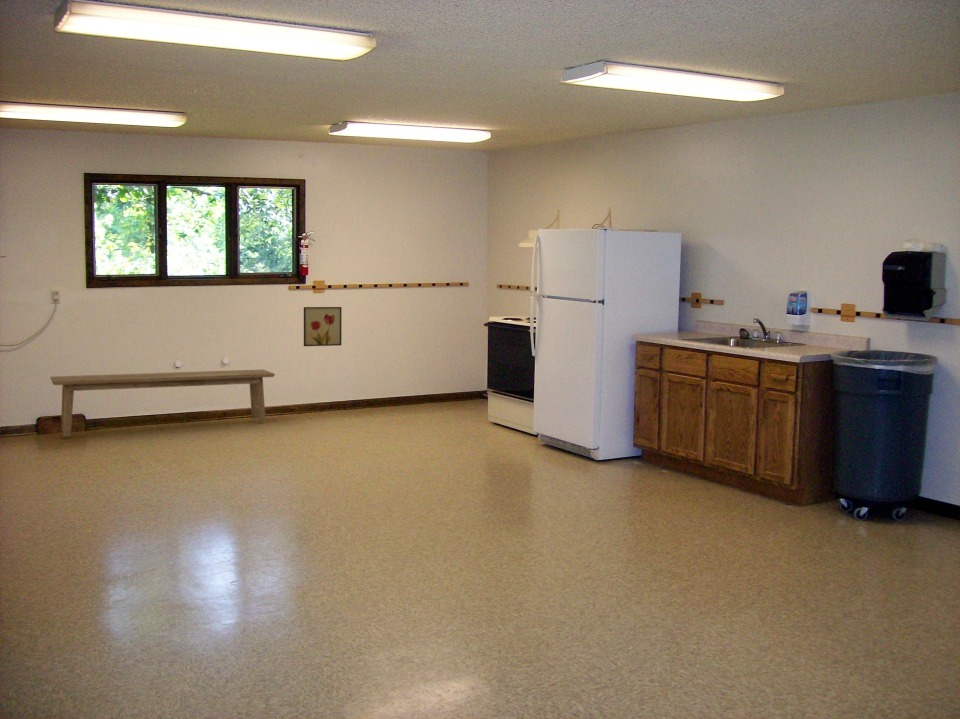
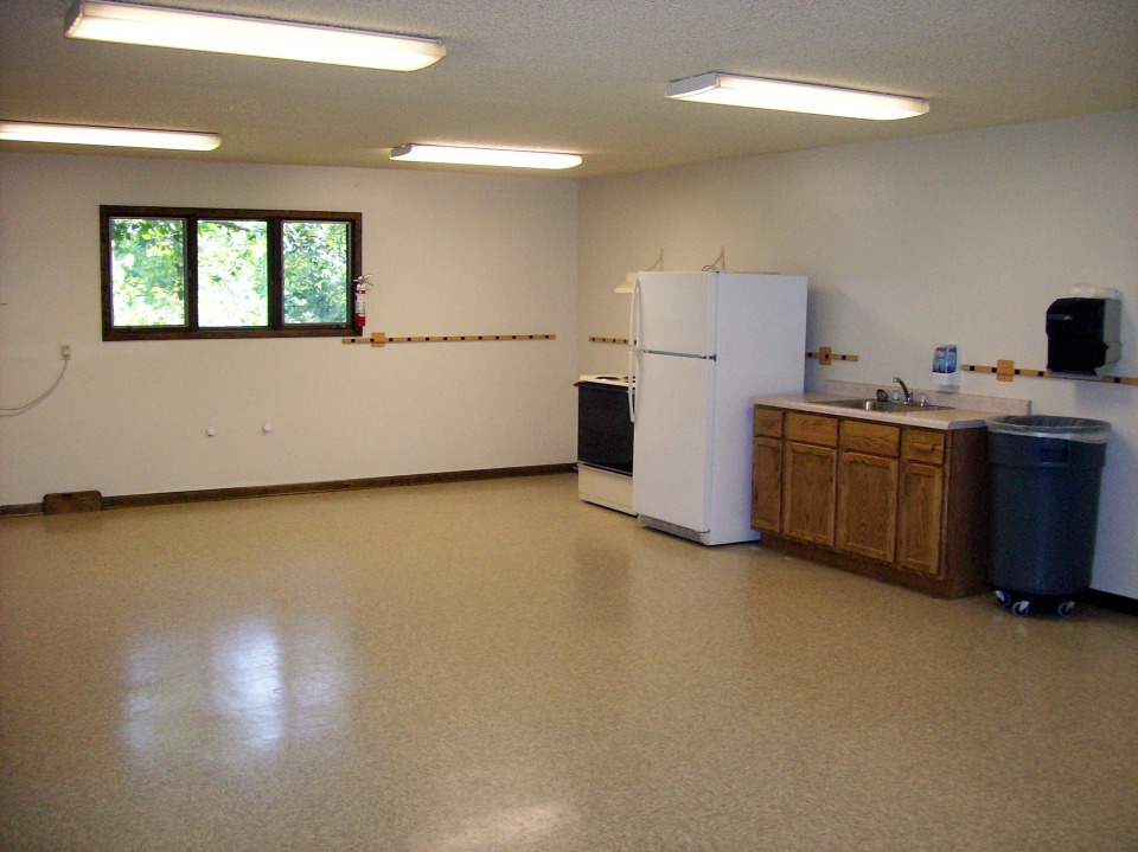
- bench [49,369,276,438]
- wall art [303,306,343,347]
